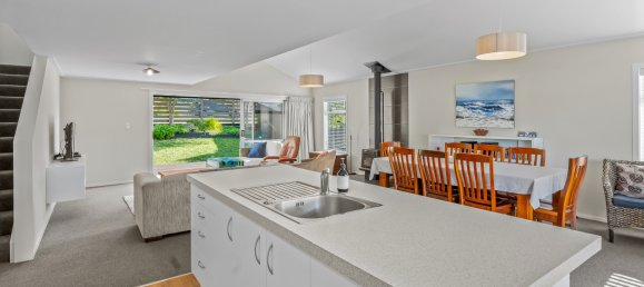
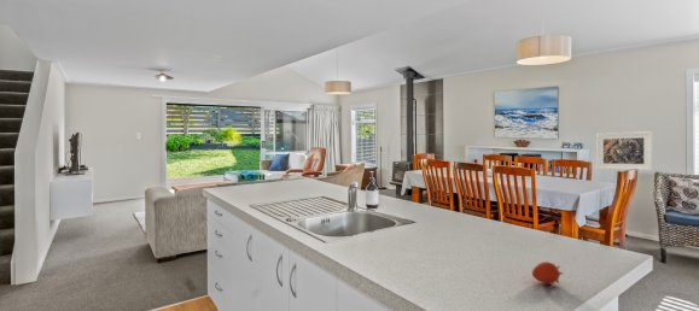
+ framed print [595,130,653,171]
+ fruit [531,260,564,286]
